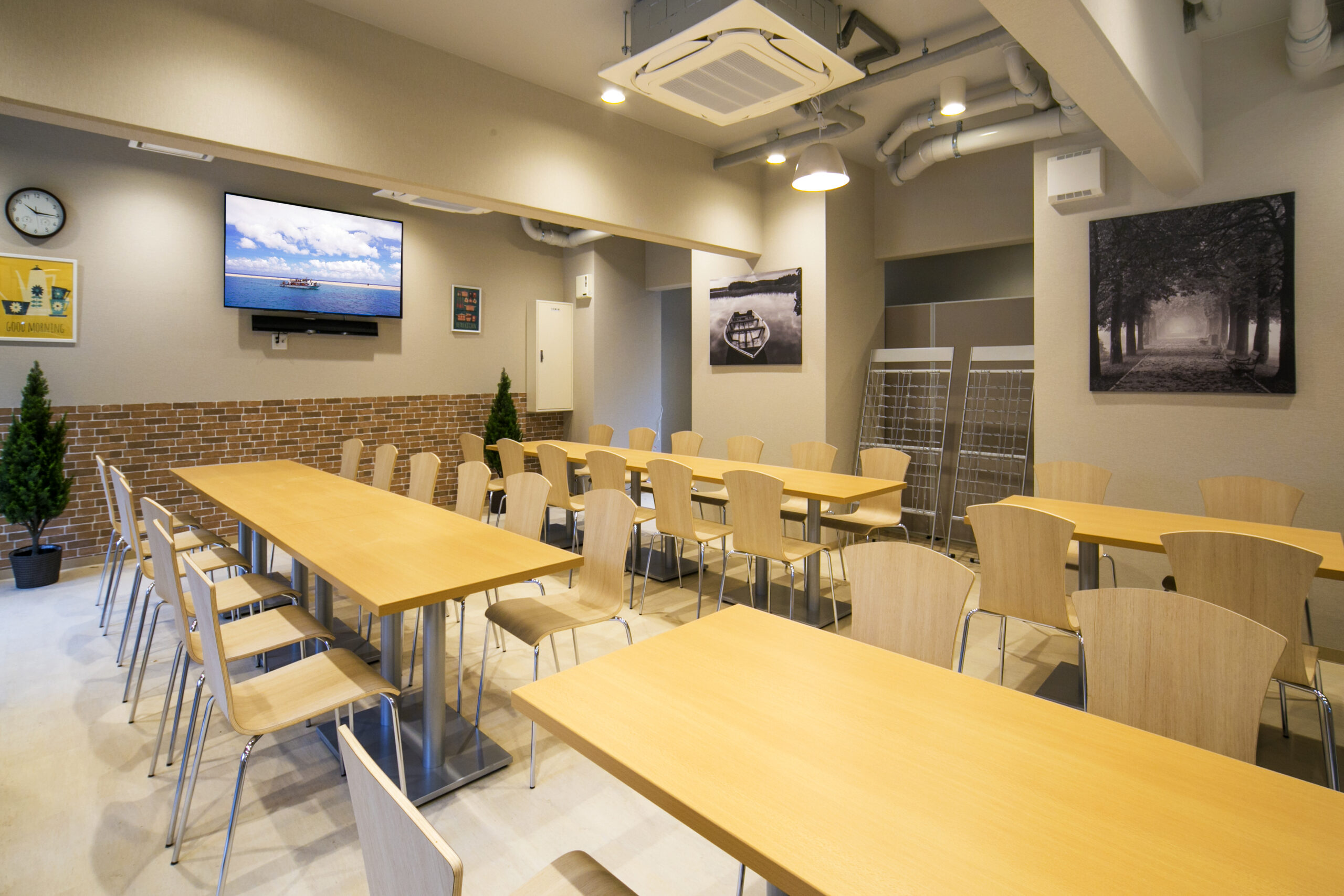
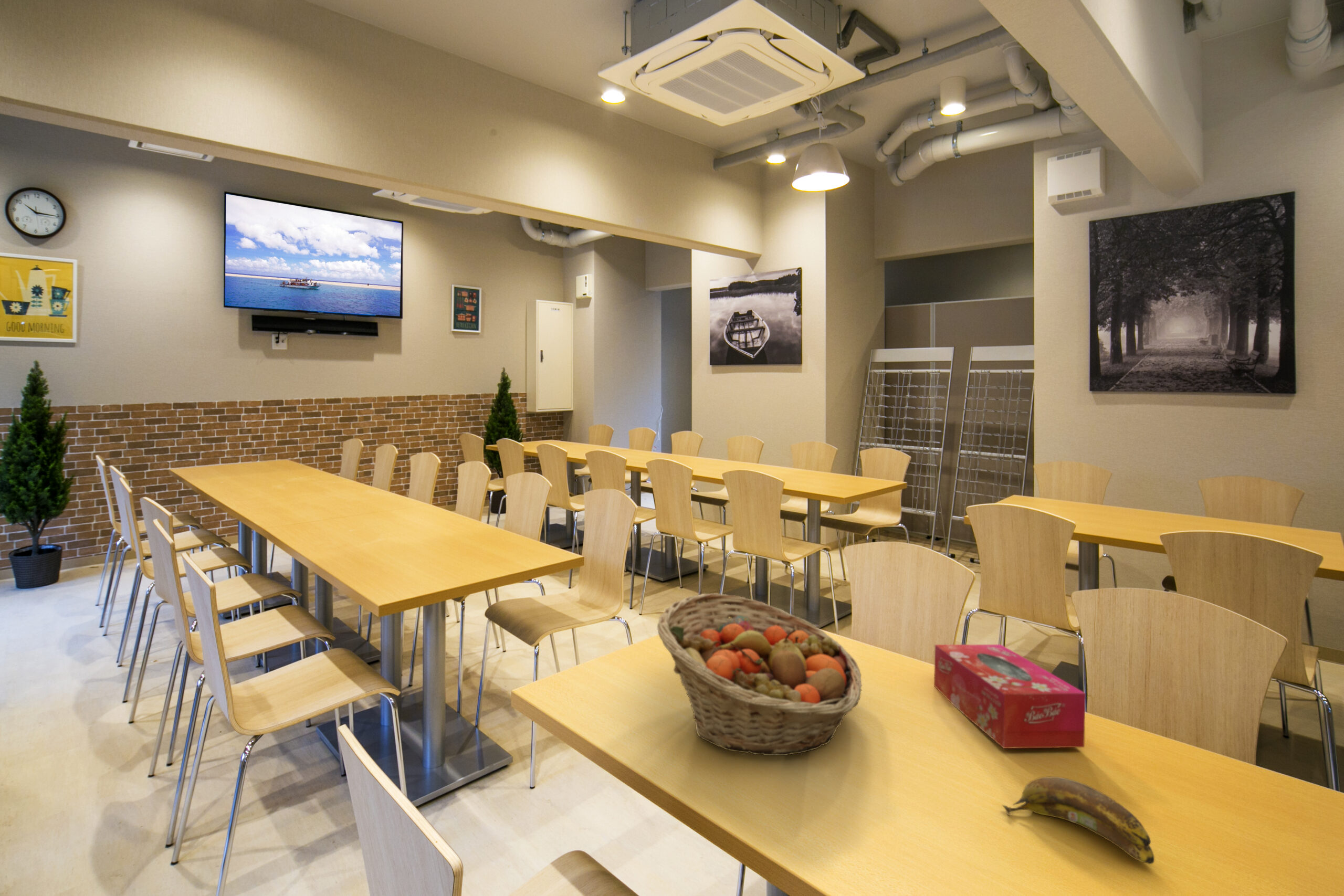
+ fruit basket [657,593,863,756]
+ banana [1001,776,1155,865]
+ tissue box [933,644,1086,749]
